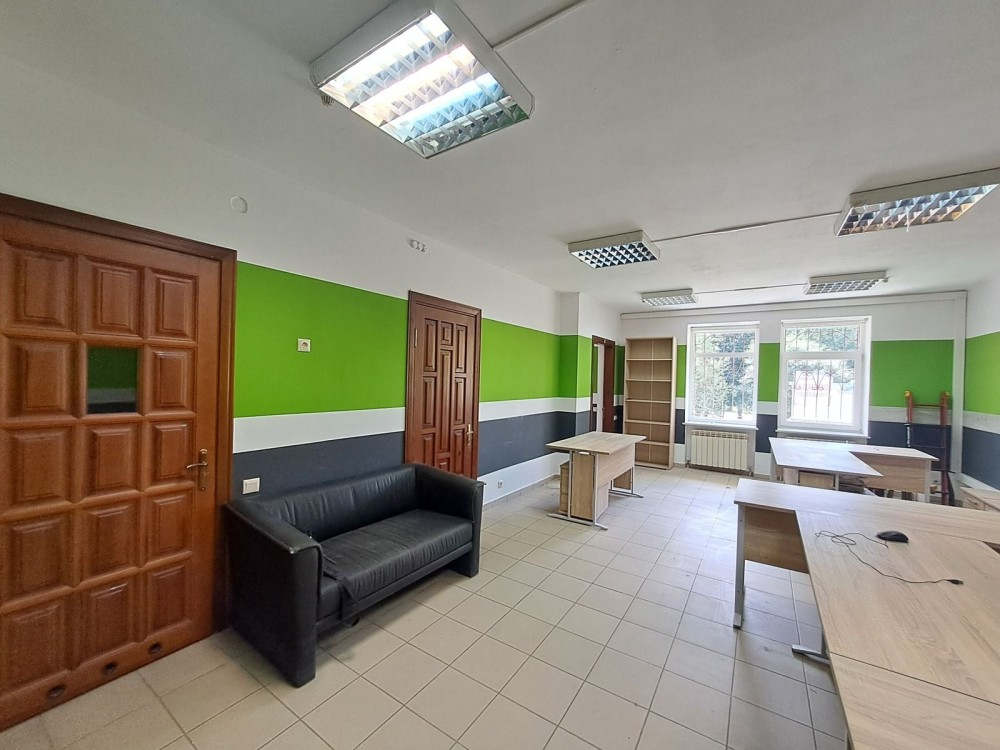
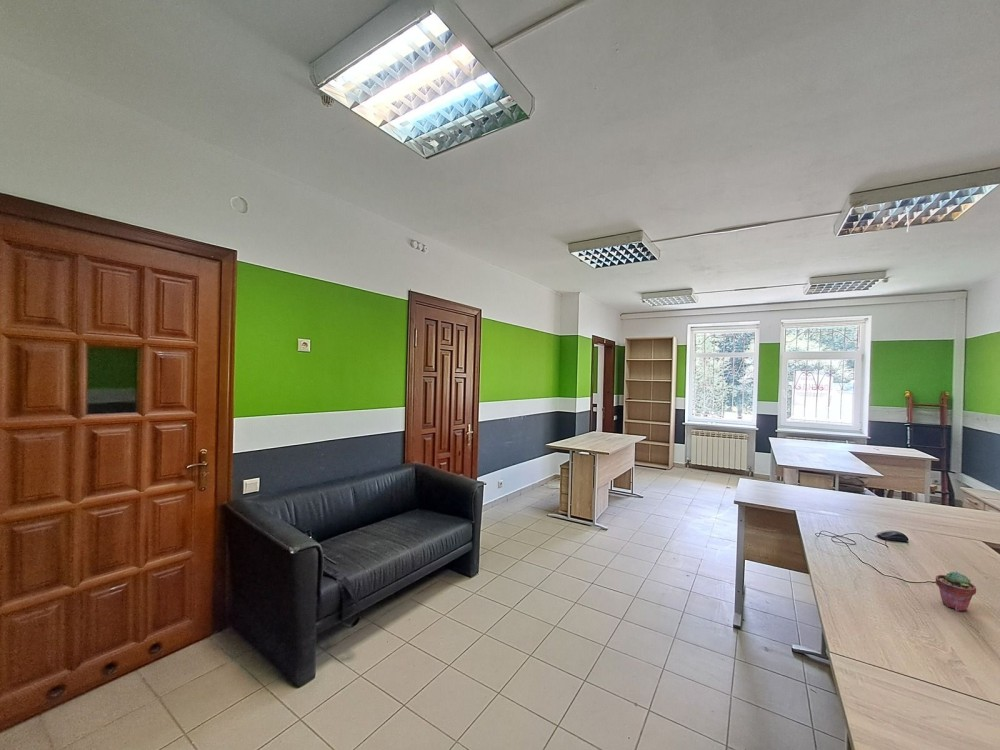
+ potted succulent [935,571,977,612]
